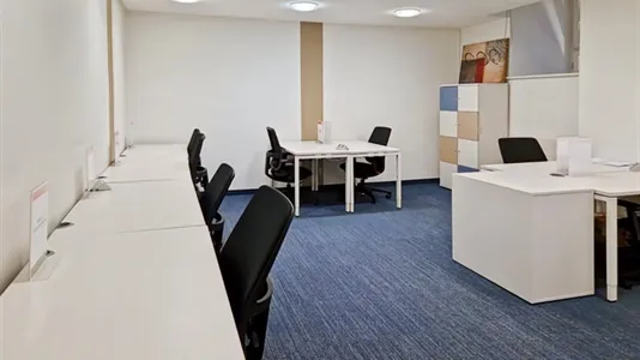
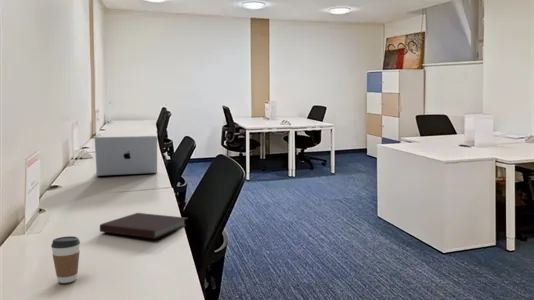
+ coffee cup [50,235,81,284]
+ notebook [99,212,188,240]
+ laptop [94,135,158,177]
